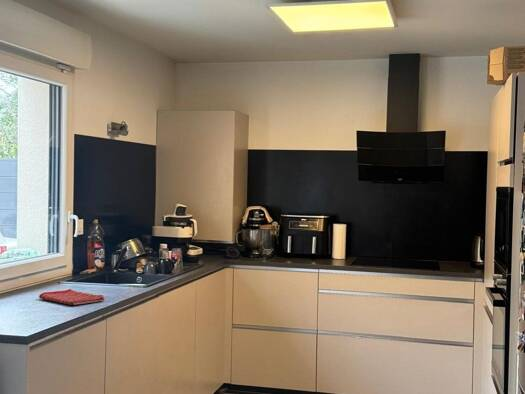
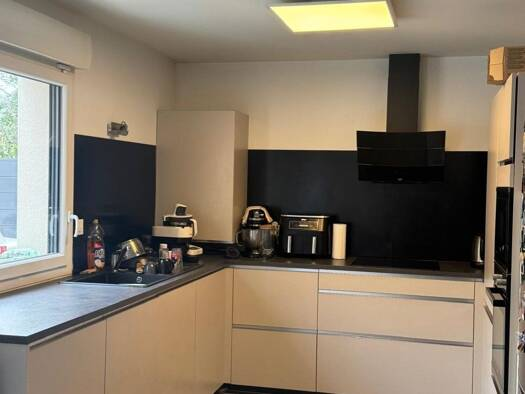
- dish towel [38,288,106,306]
